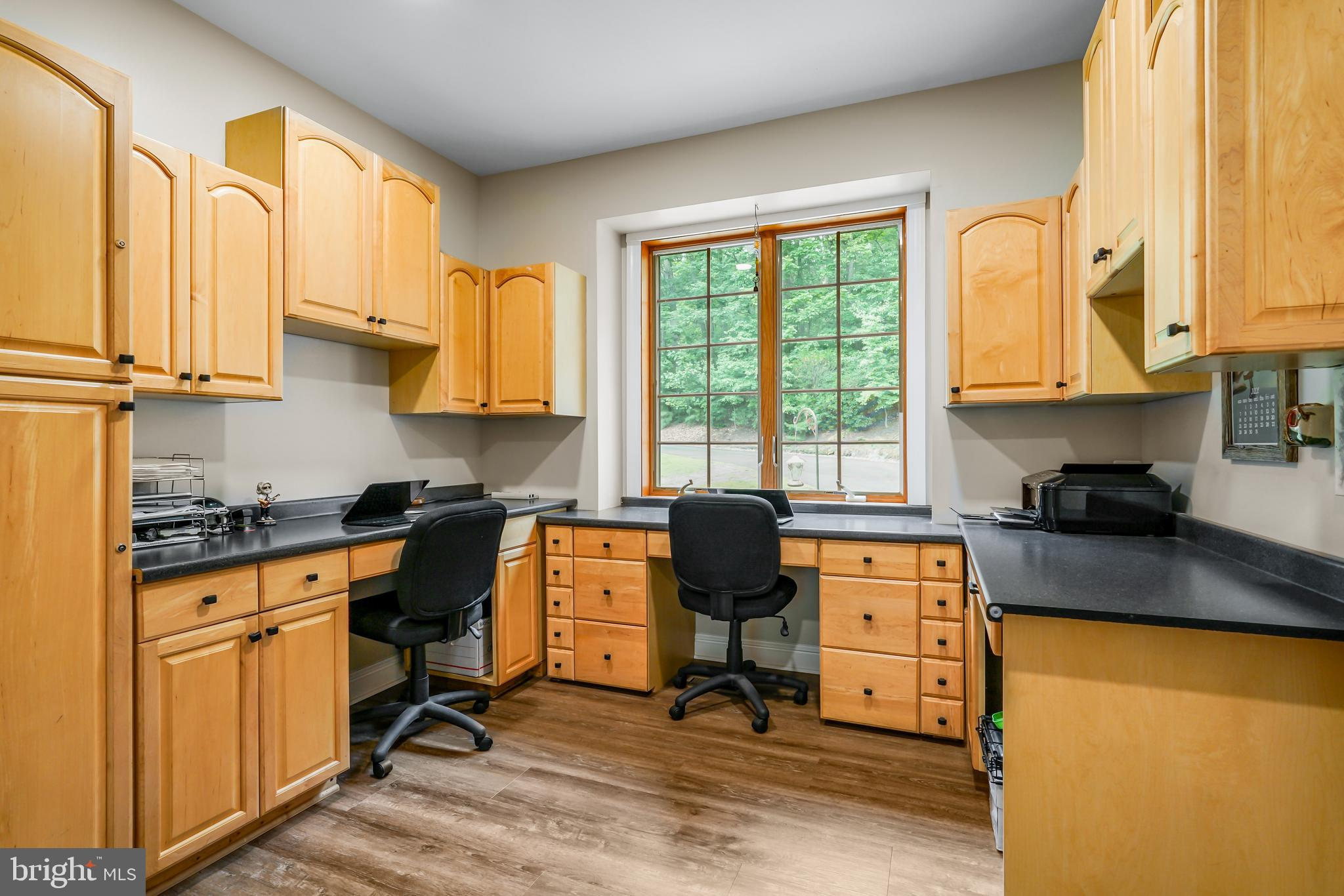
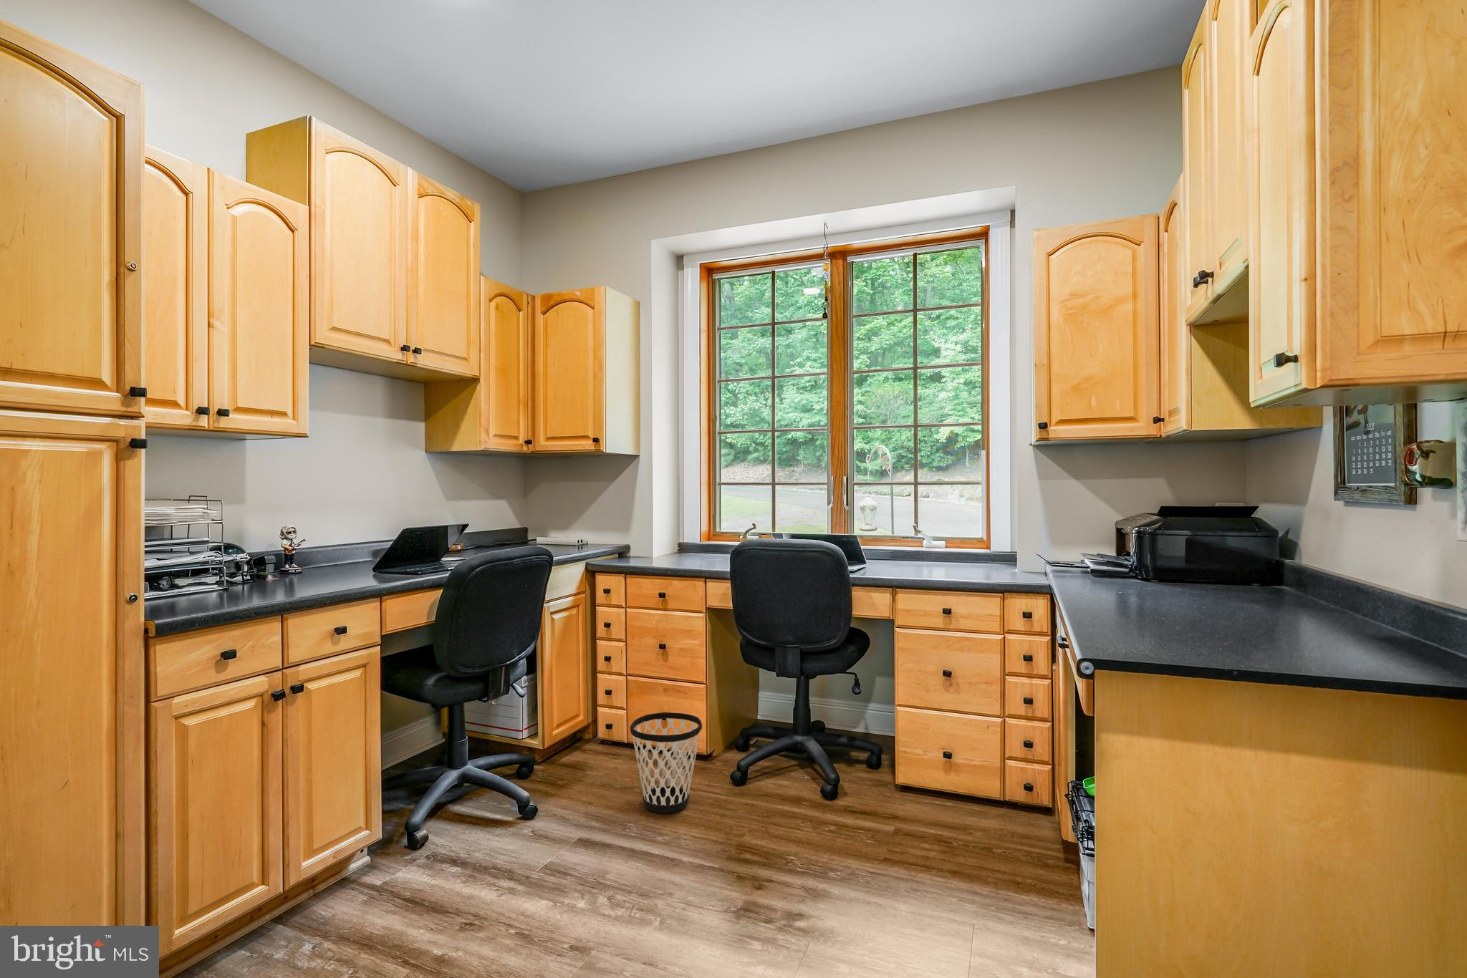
+ wastebasket [630,712,703,814]
